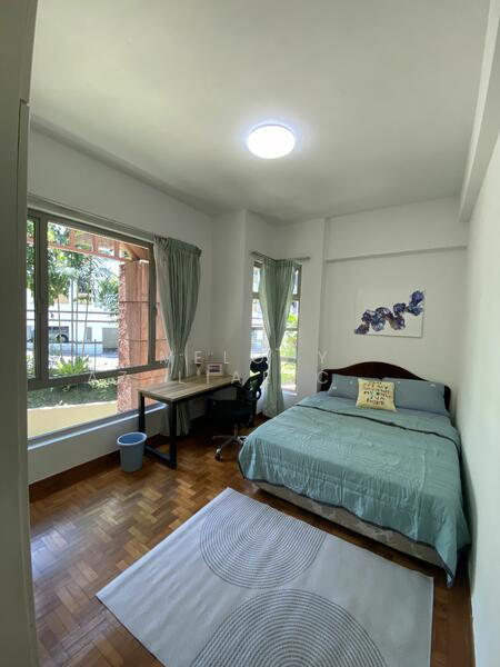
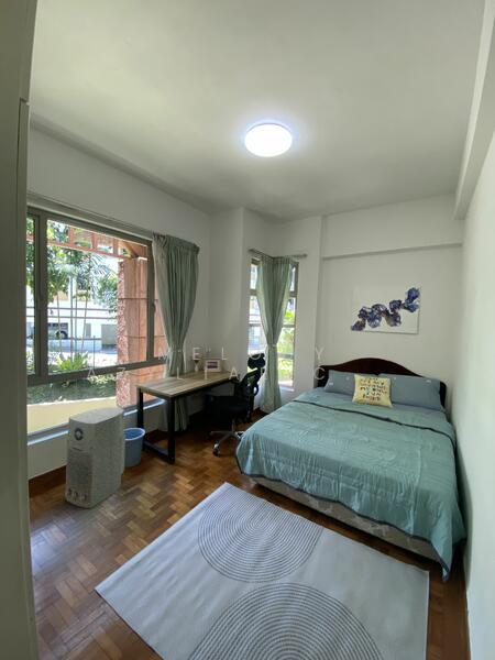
+ air purifier [64,406,127,509]
